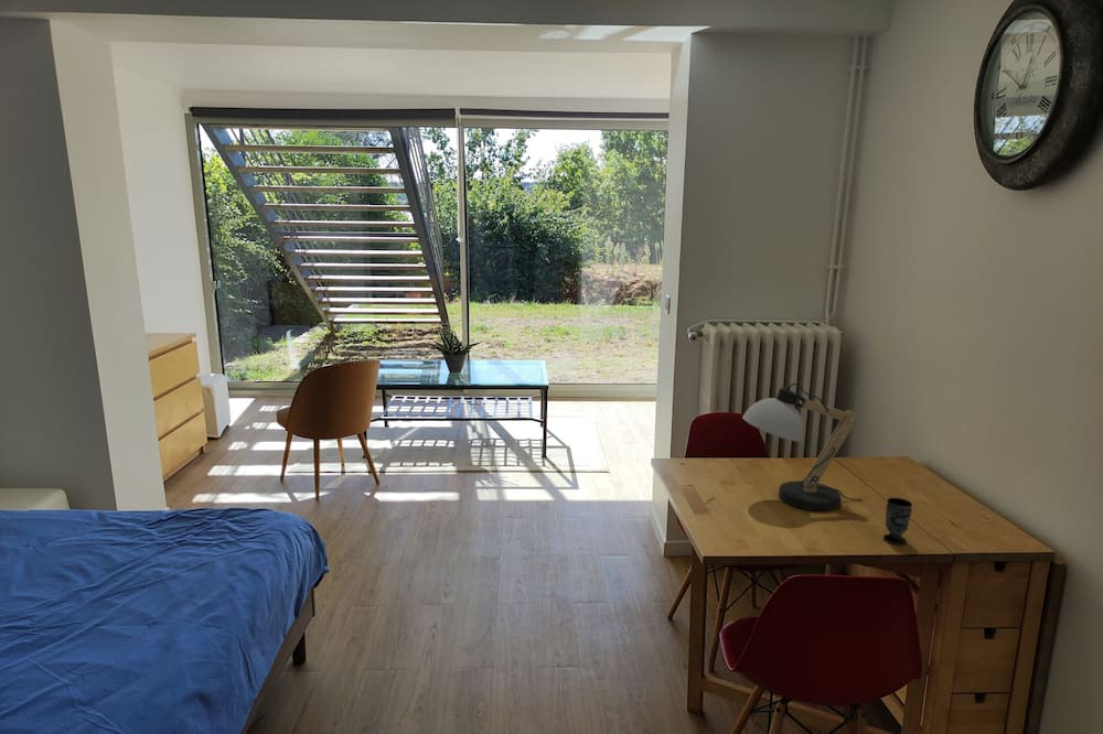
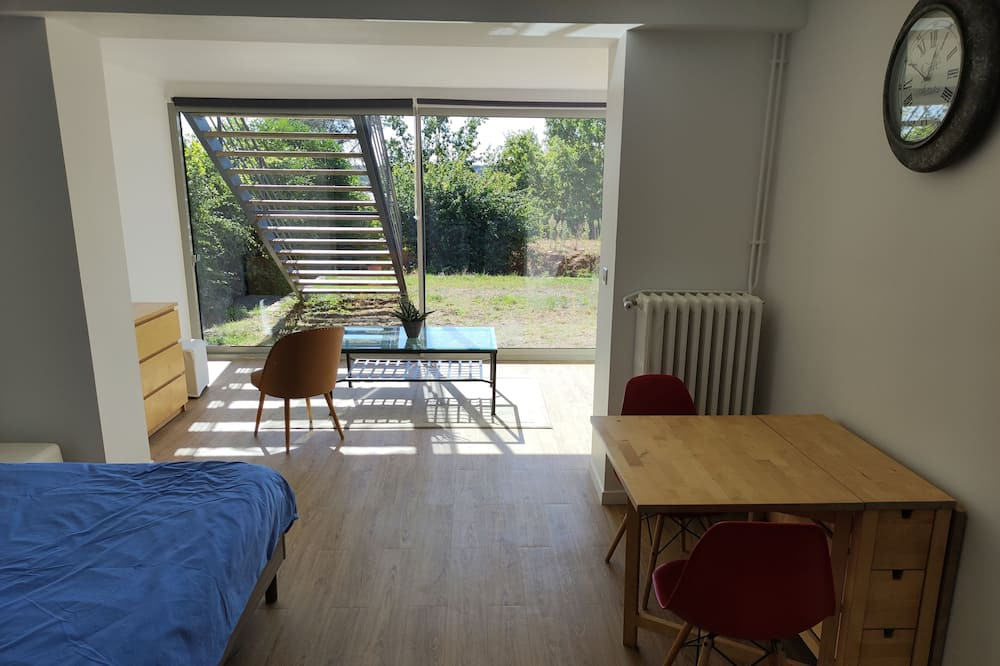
- cup [882,497,913,546]
- desk lamp [741,382,863,511]
